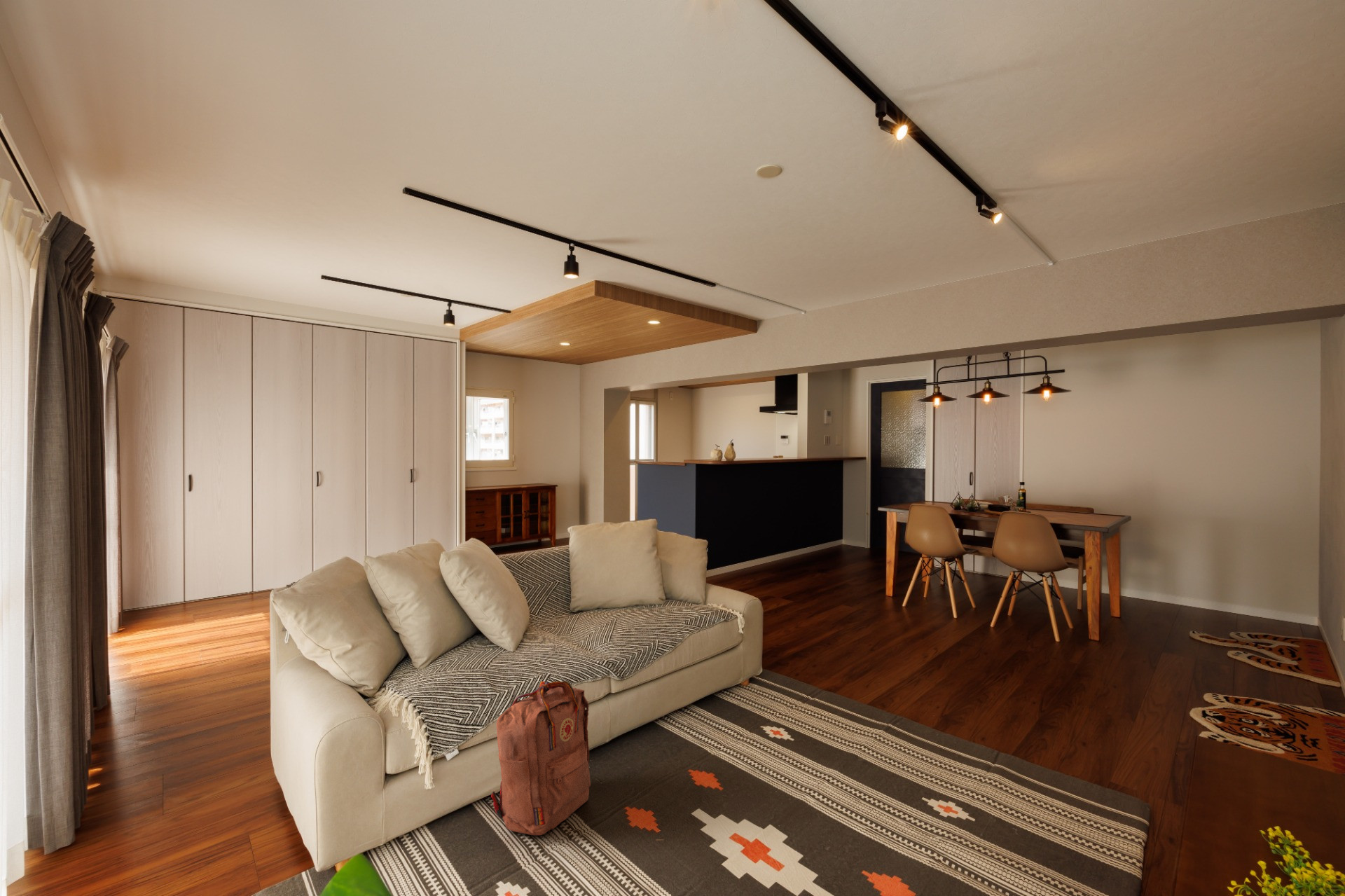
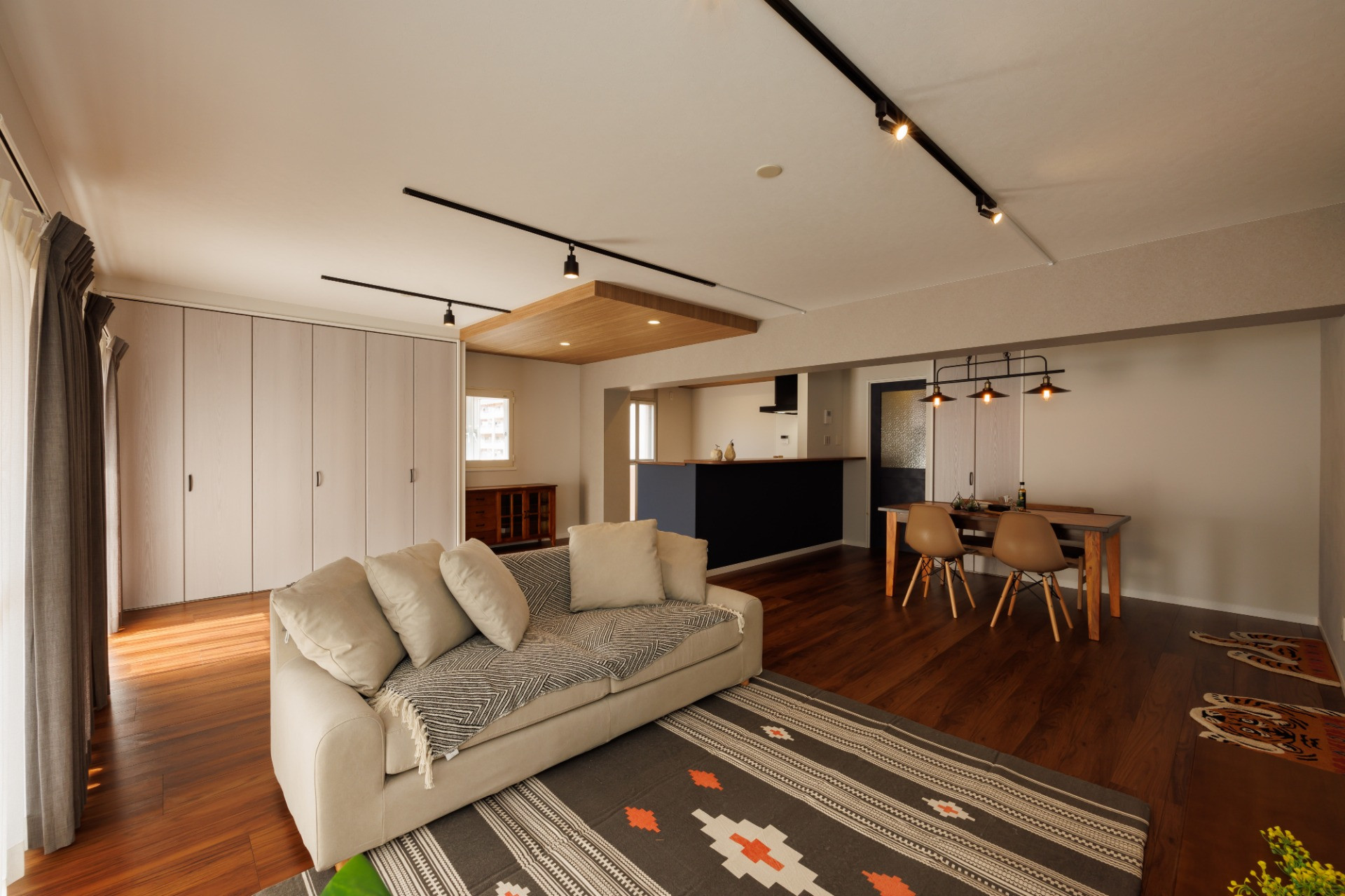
- backpack [490,680,591,836]
